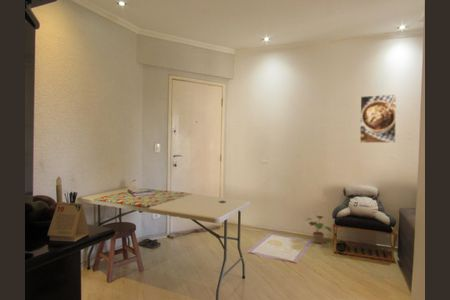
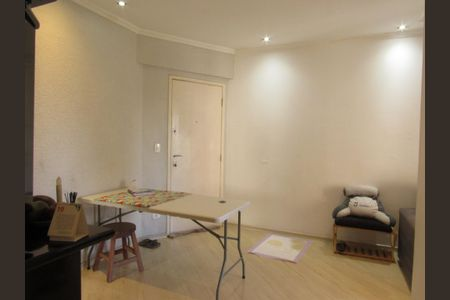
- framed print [359,93,397,144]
- potted plant [305,215,333,244]
